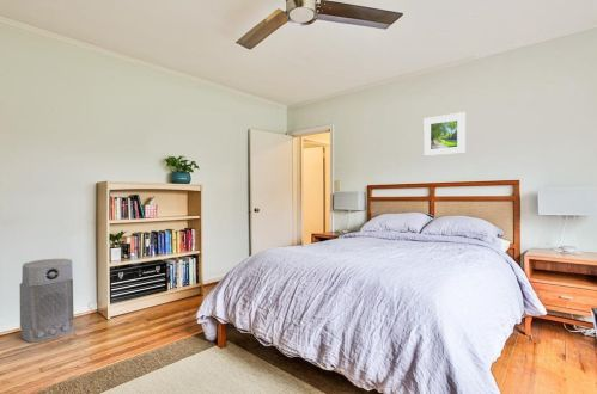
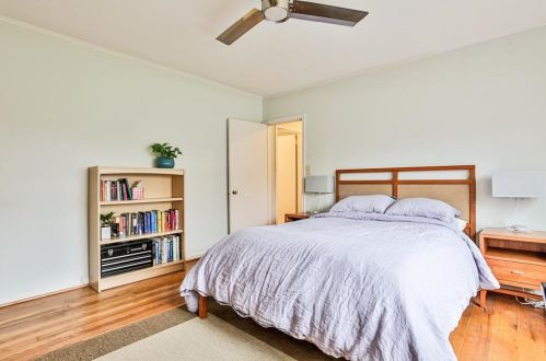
- air purifier [19,258,75,344]
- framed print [422,111,467,158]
